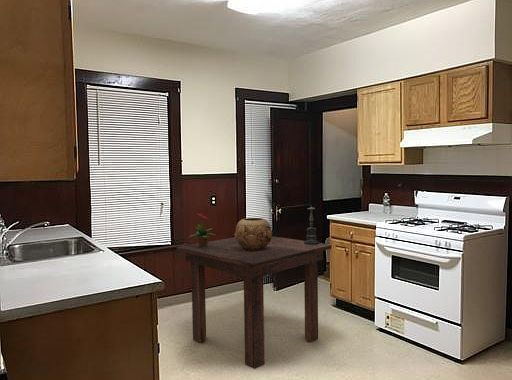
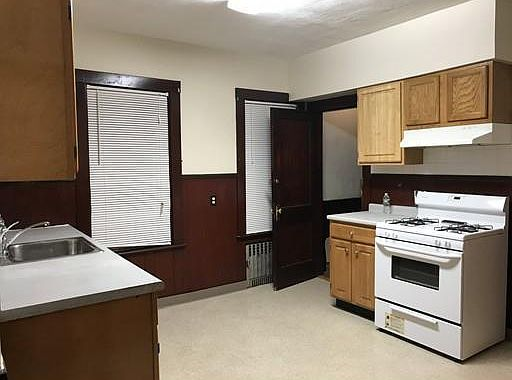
- candle holder [300,206,327,246]
- dining table [176,235,333,370]
- potted flower [190,213,216,247]
- decorative bowl [234,217,273,250]
